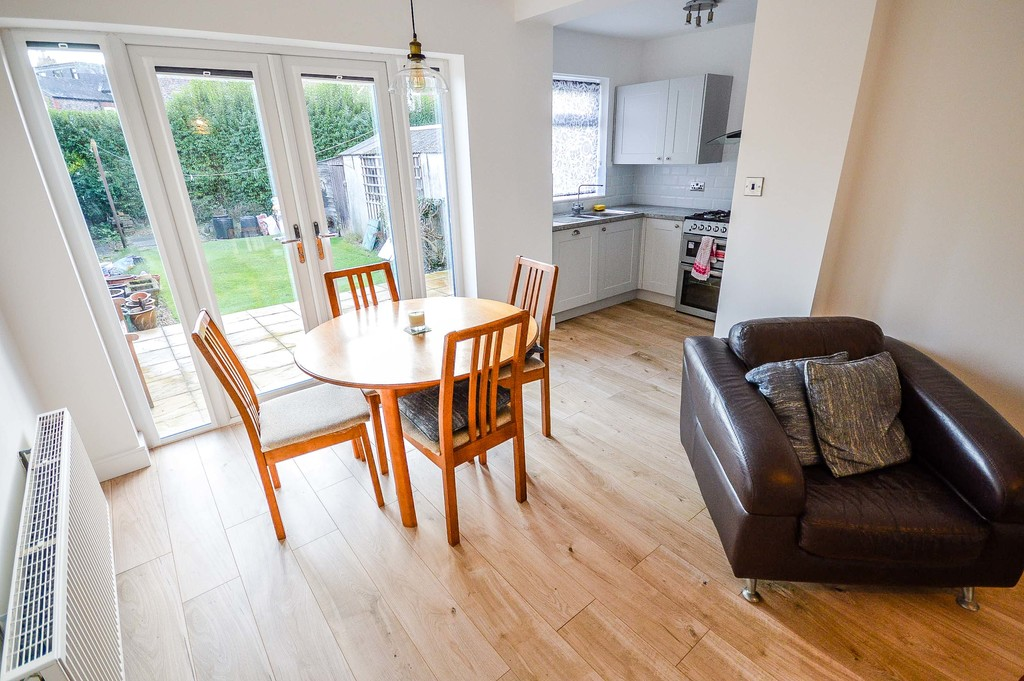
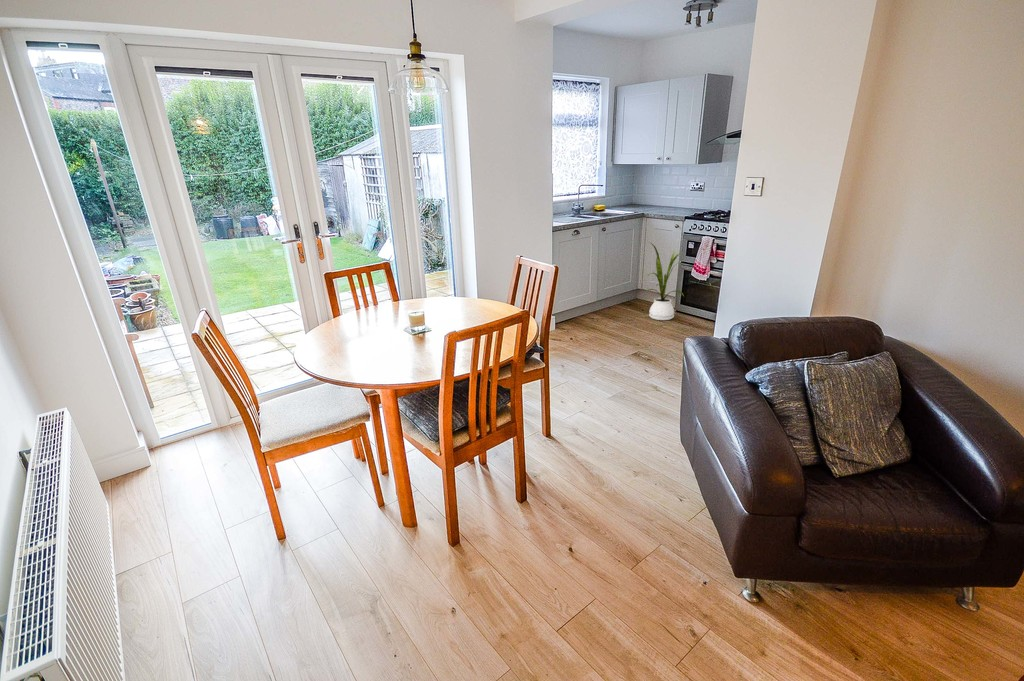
+ house plant [644,240,685,321]
